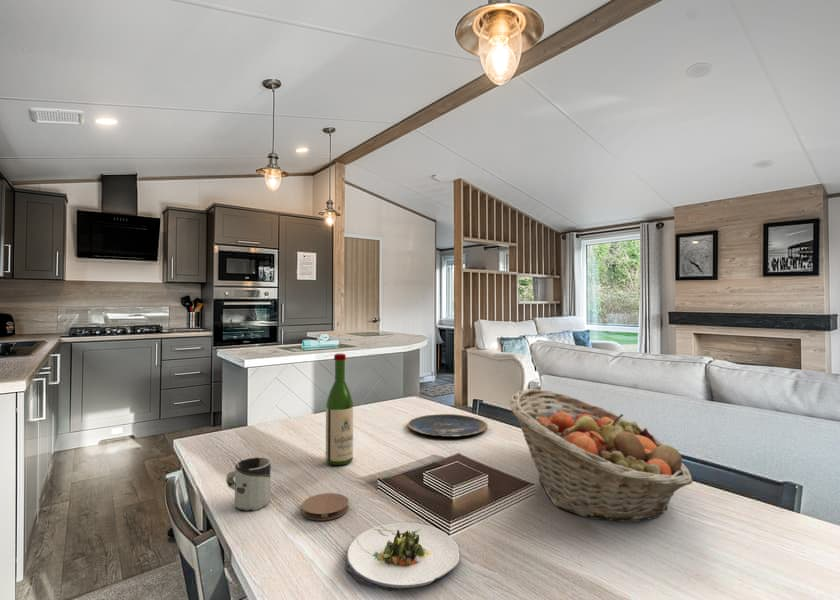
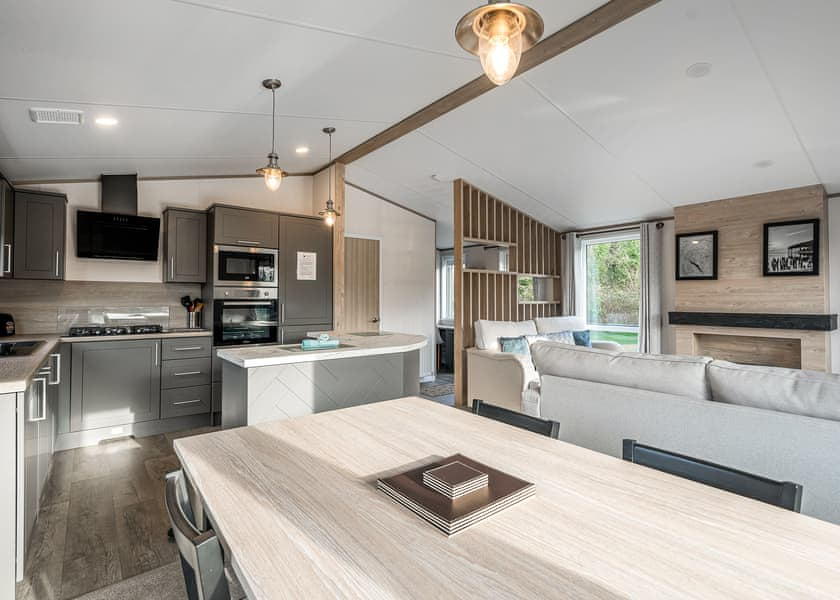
- cup [225,457,271,512]
- coaster [301,492,349,521]
- salad plate [344,522,461,592]
- fruit basket [509,388,693,523]
- plate [407,413,489,438]
- wine bottle [325,353,354,466]
